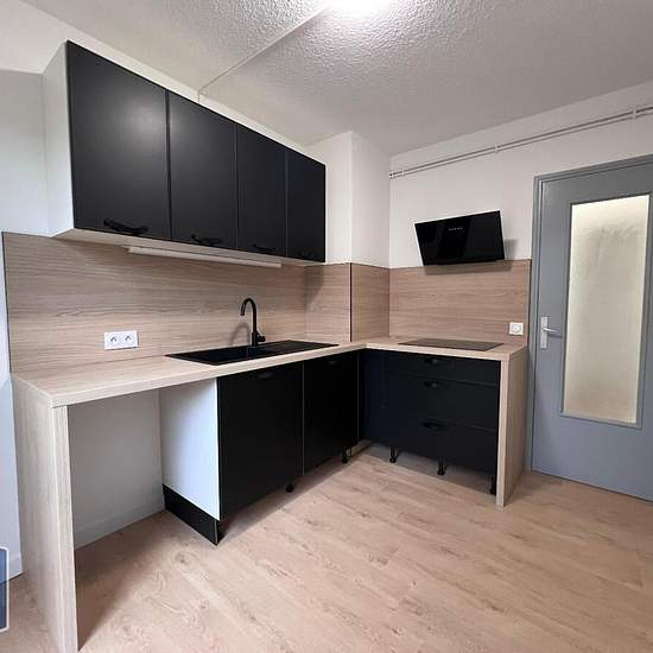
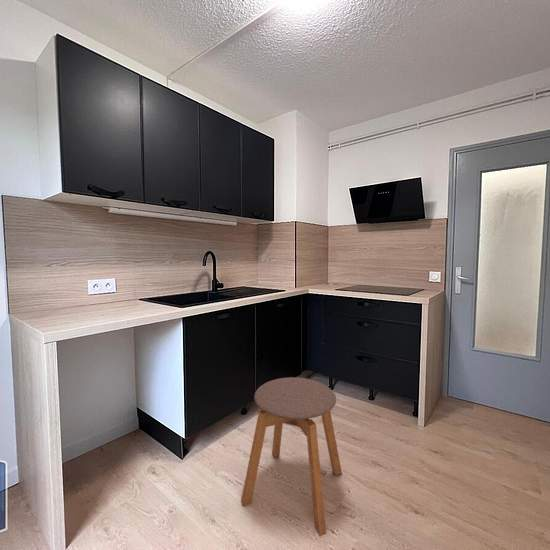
+ stool [240,376,343,537]
